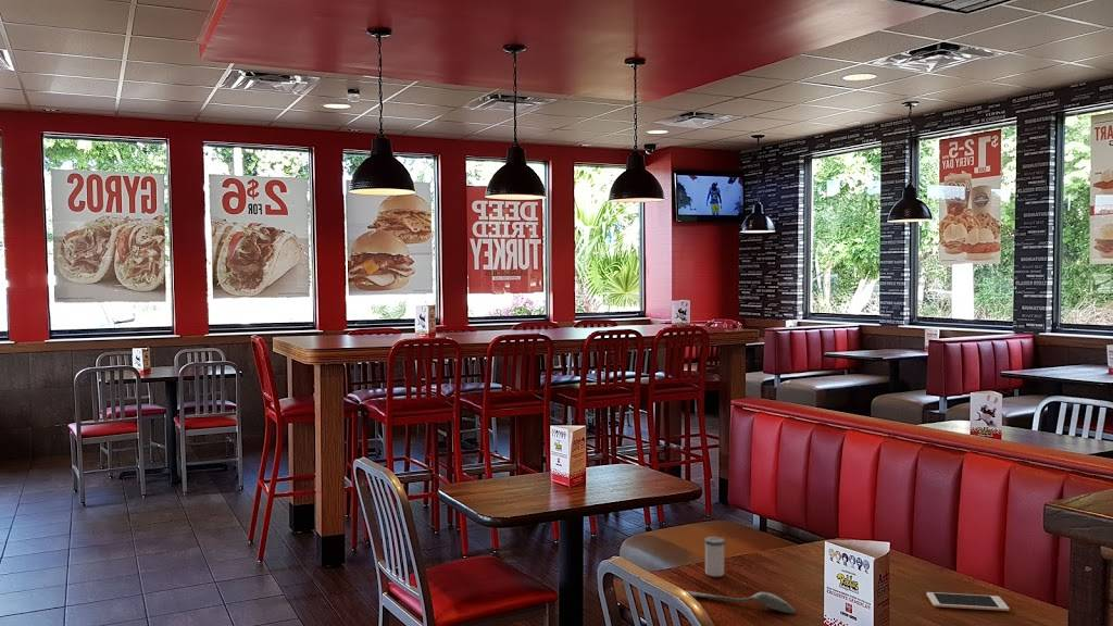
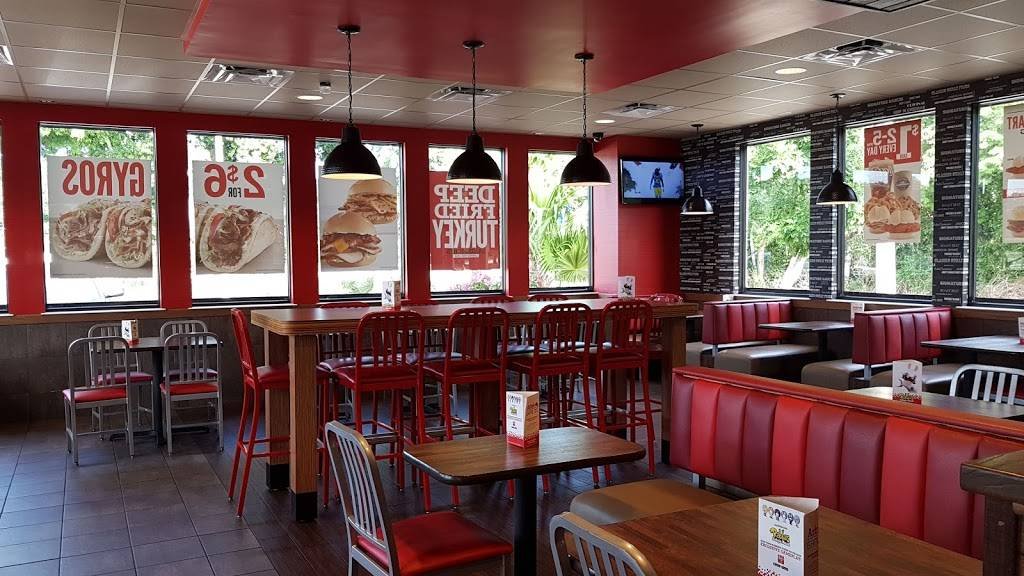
- salt shaker [703,536,726,577]
- cell phone [926,591,1010,612]
- spoon [686,590,797,615]
